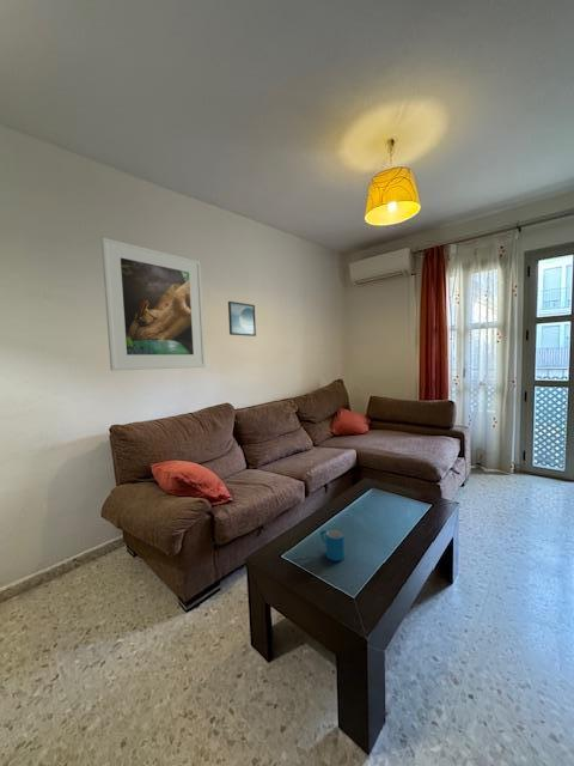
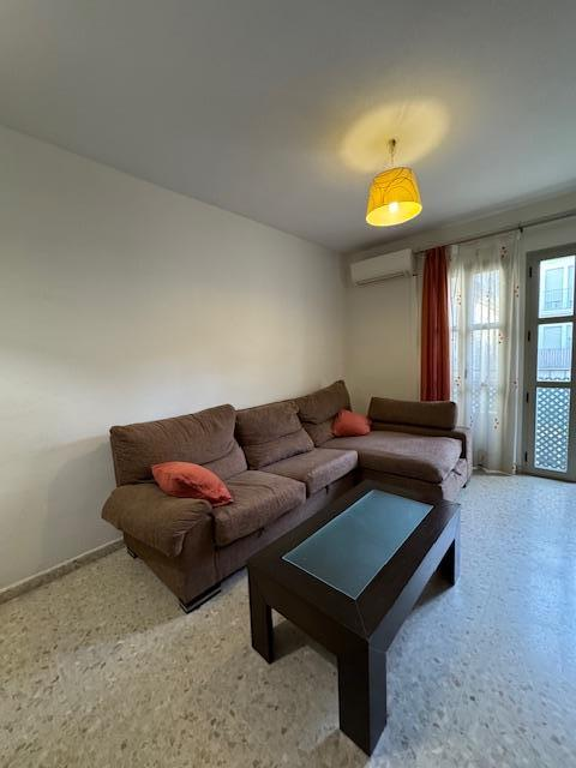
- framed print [227,300,257,338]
- mug [319,528,346,563]
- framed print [100,237,207,372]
